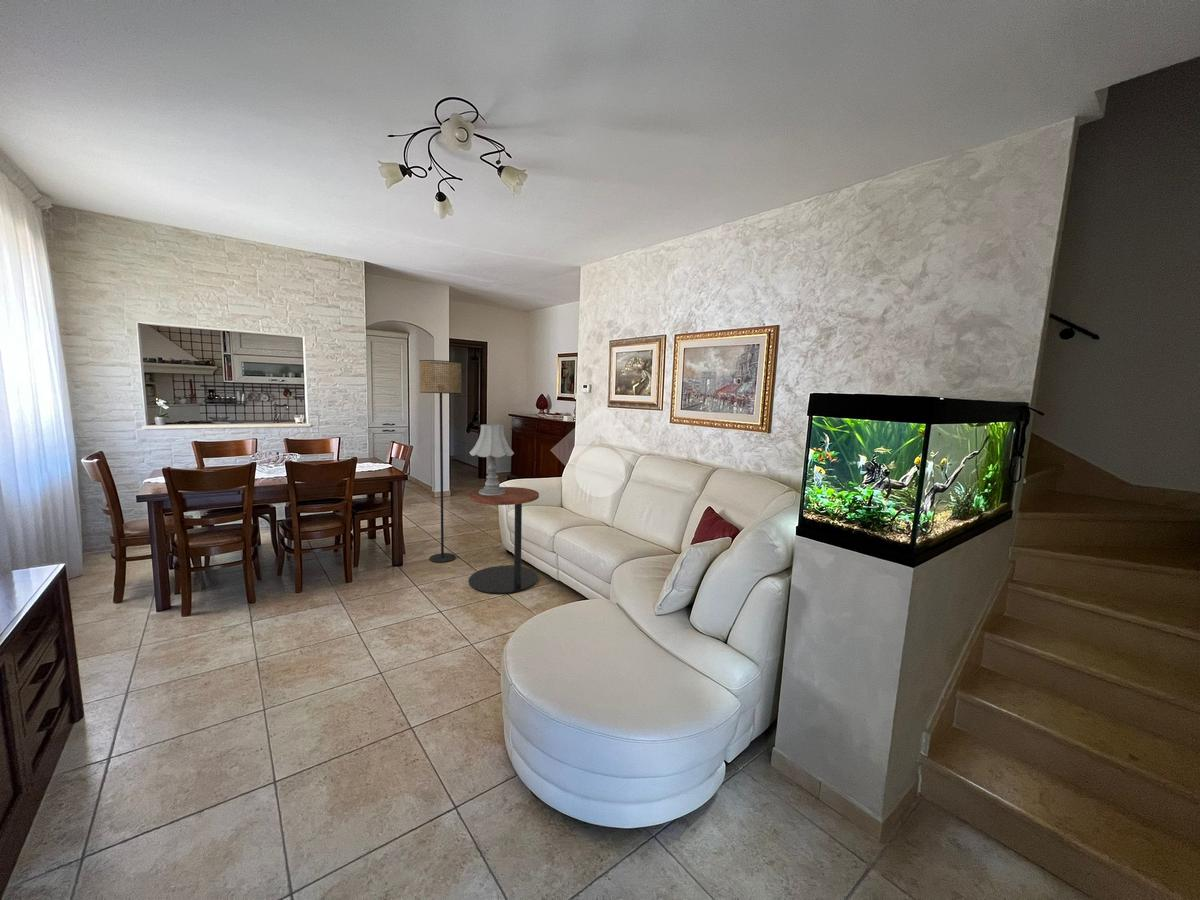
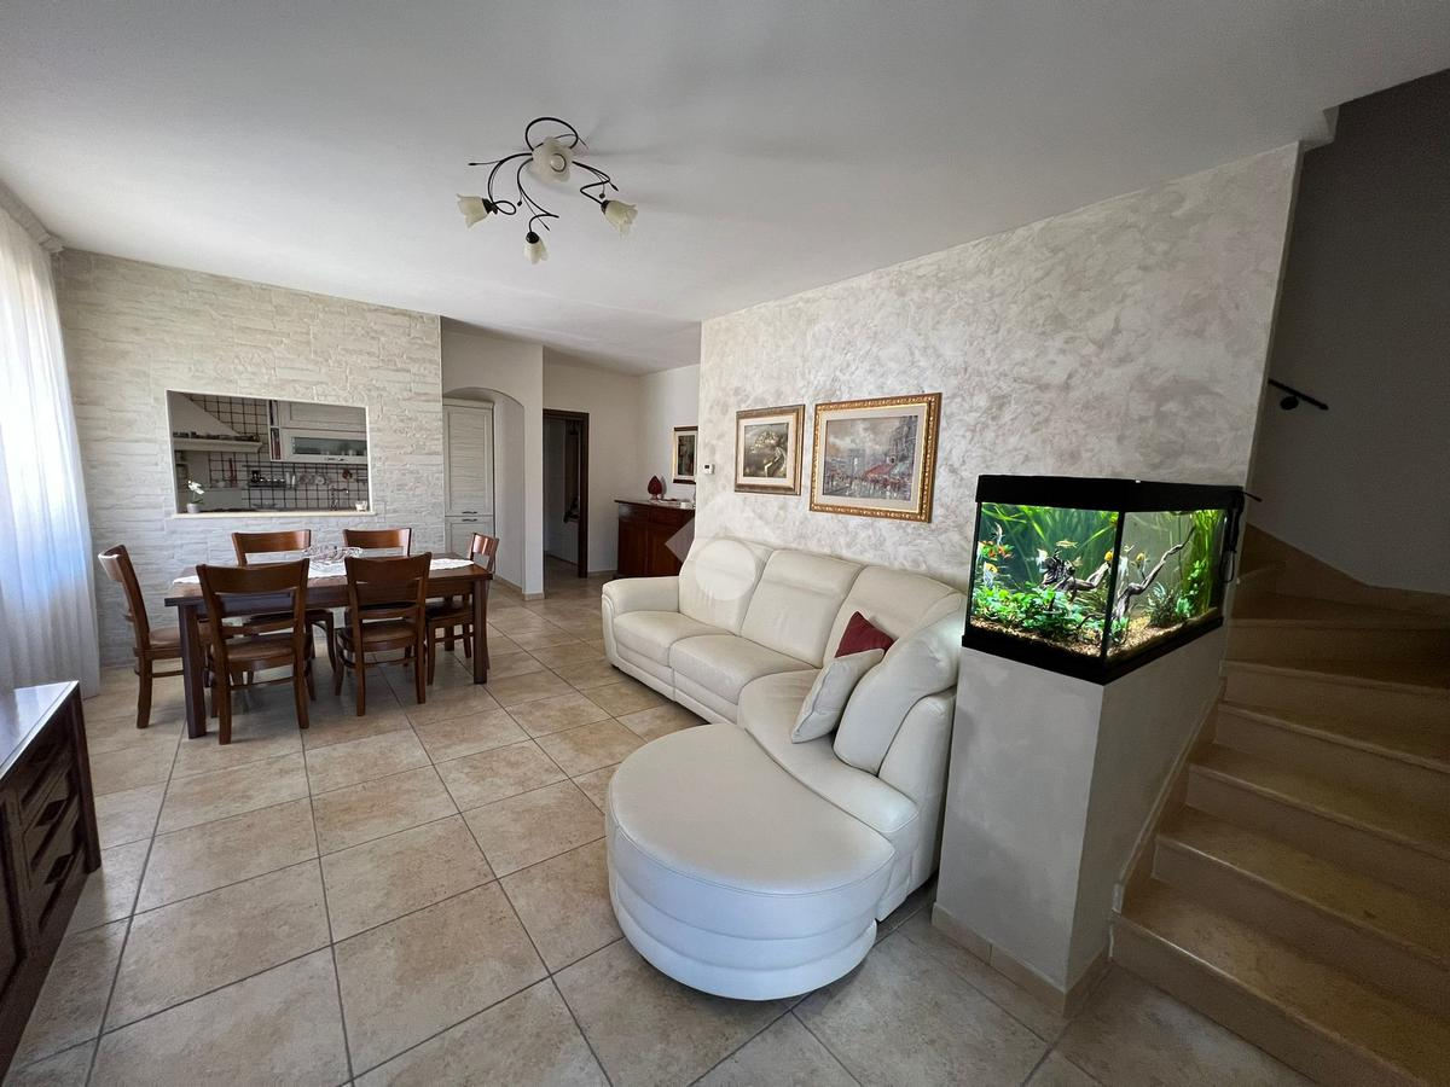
- floor lamp [418,359,462,564]
- side table [467,486,540,595]
- table lamp [469,423,515,495]
